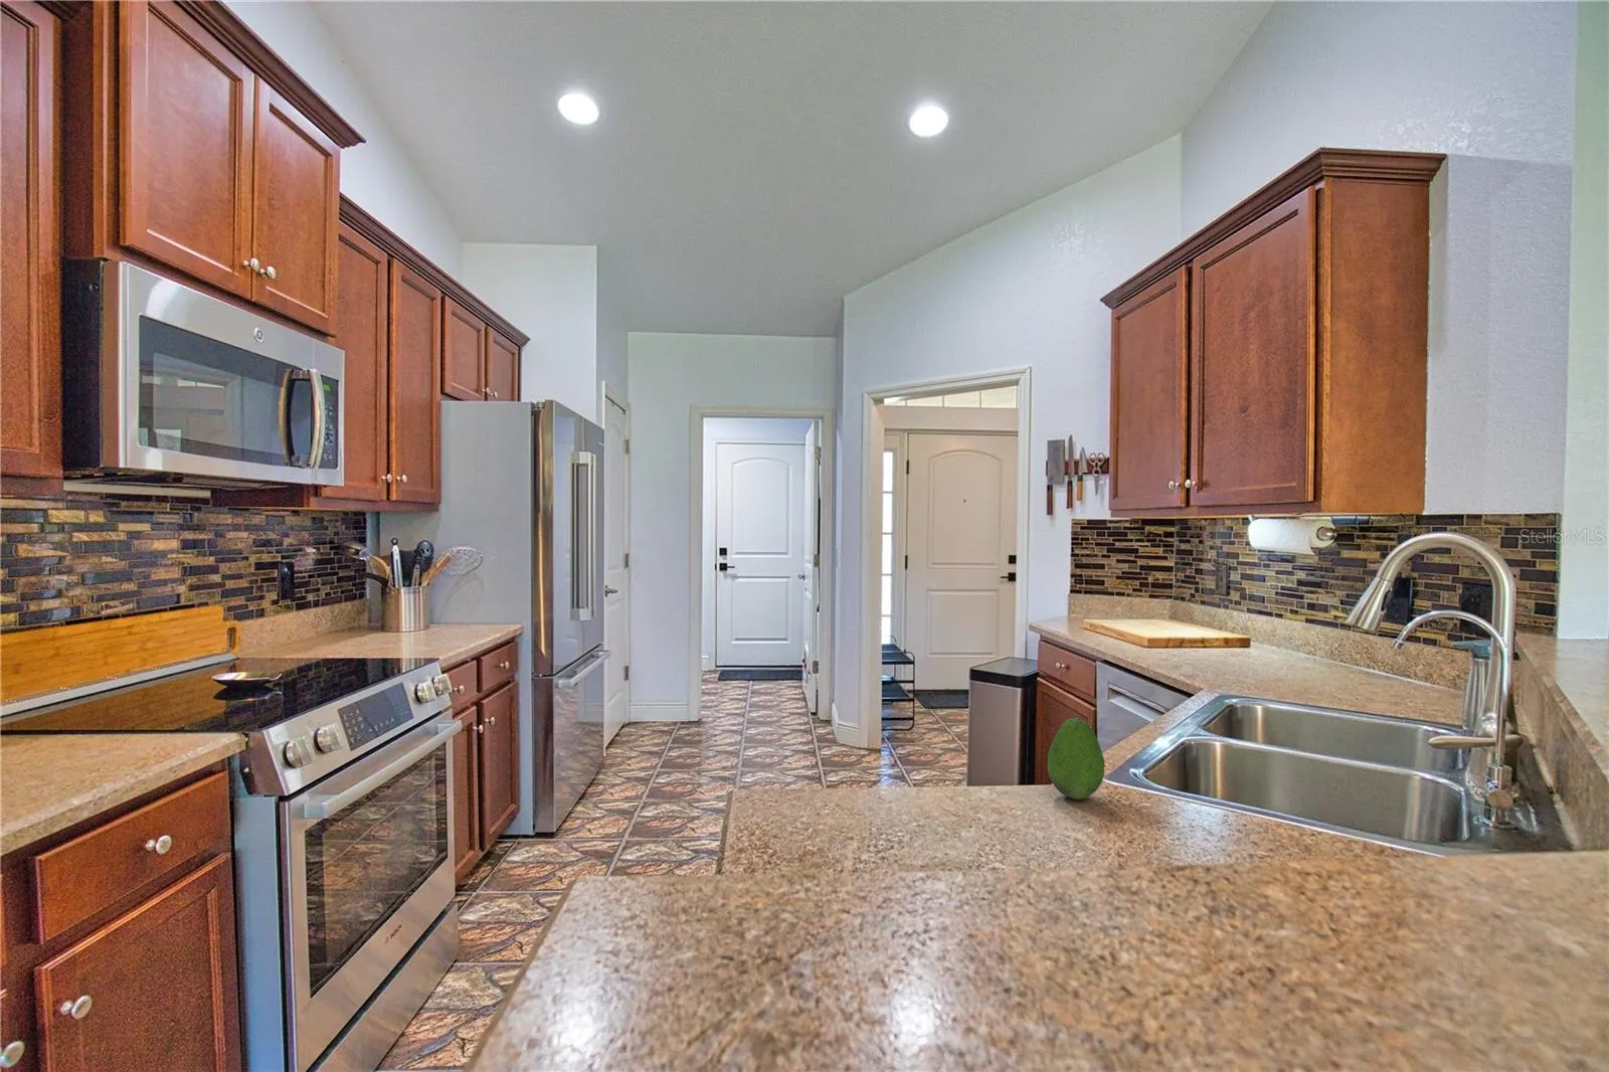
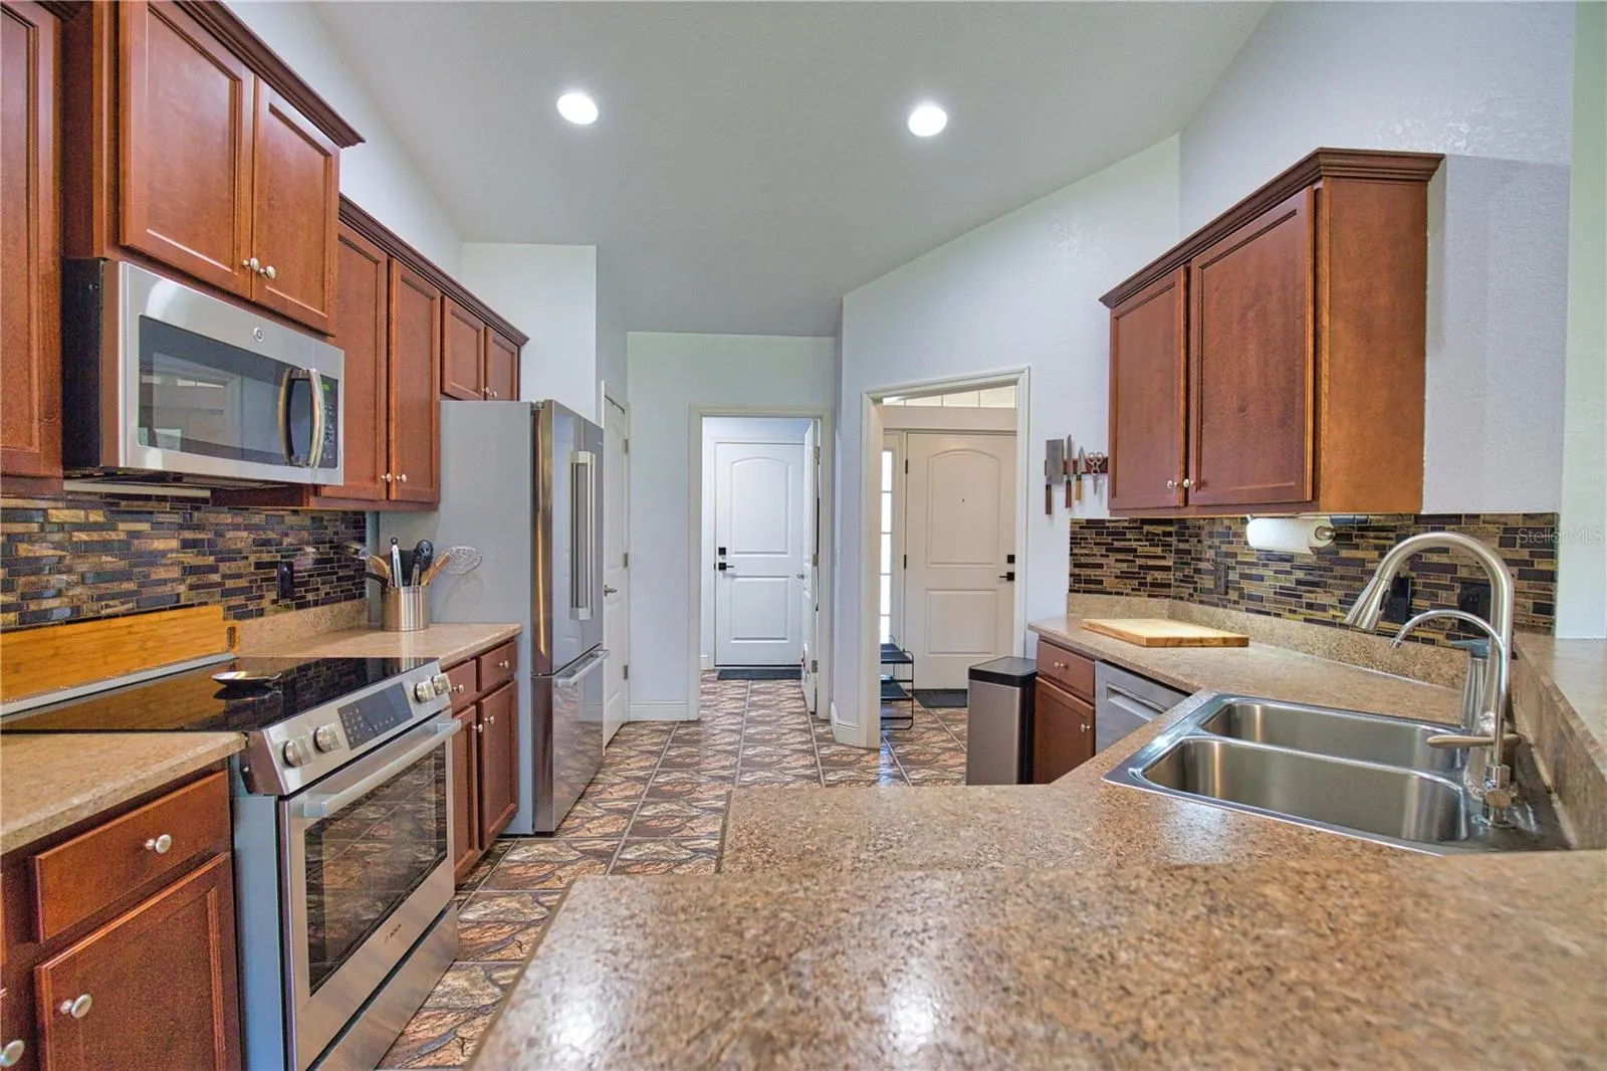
- fruit [1047,717,1105,800]
